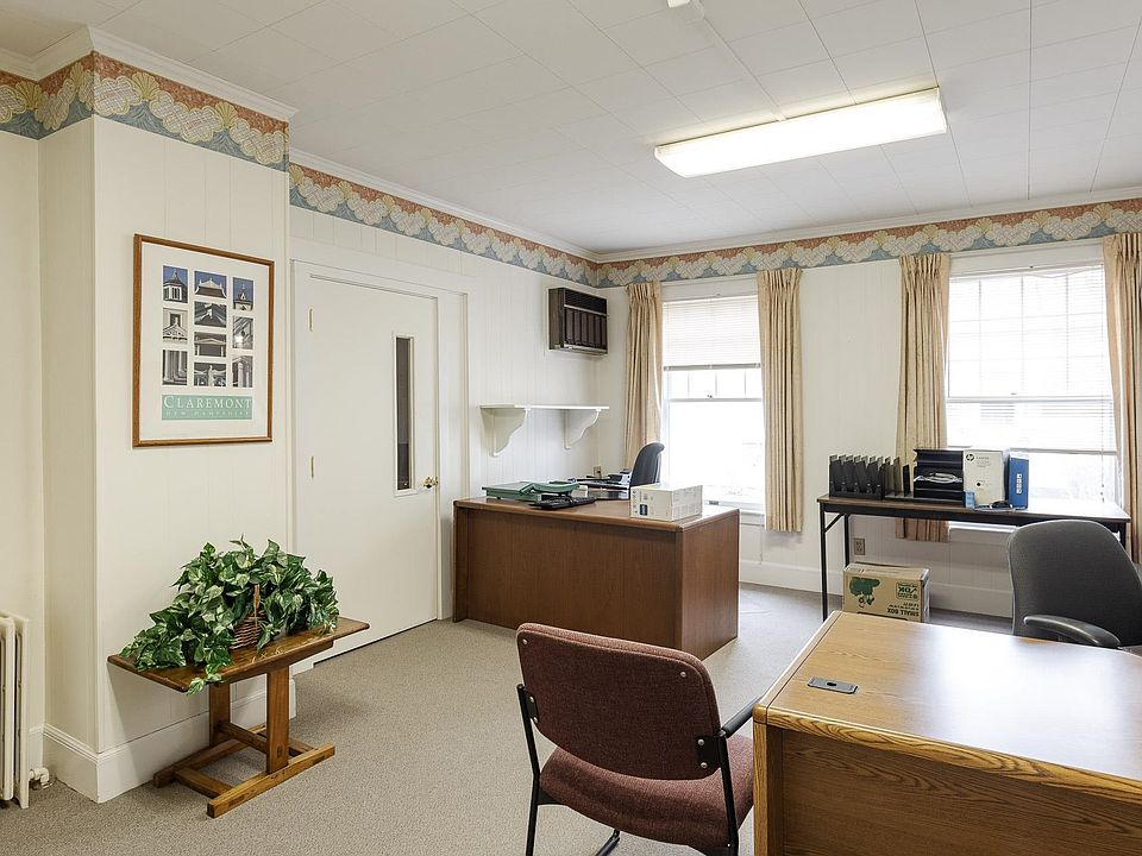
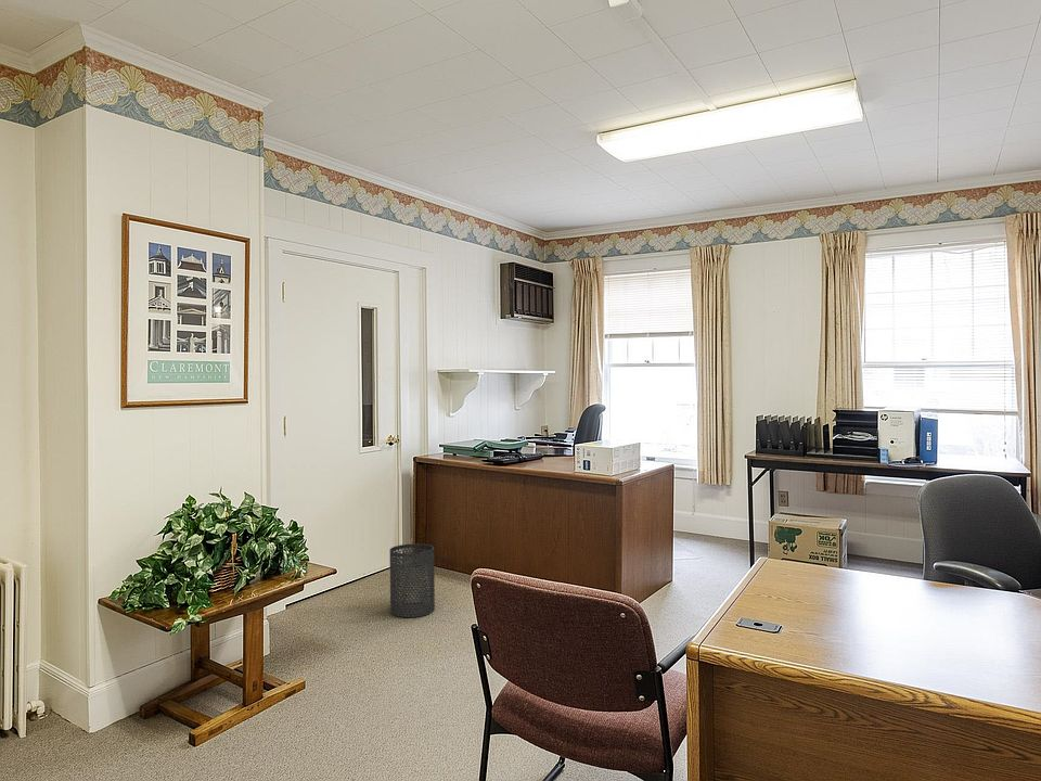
+ trash can [388,542,436,618]
